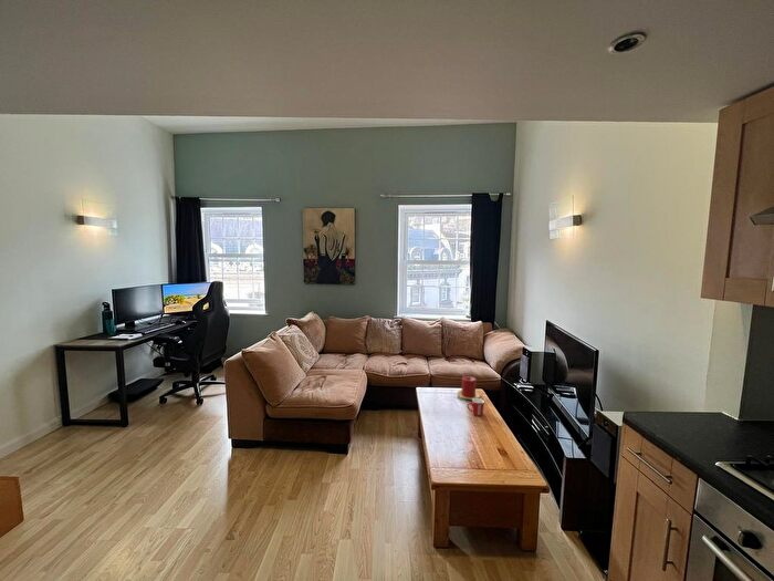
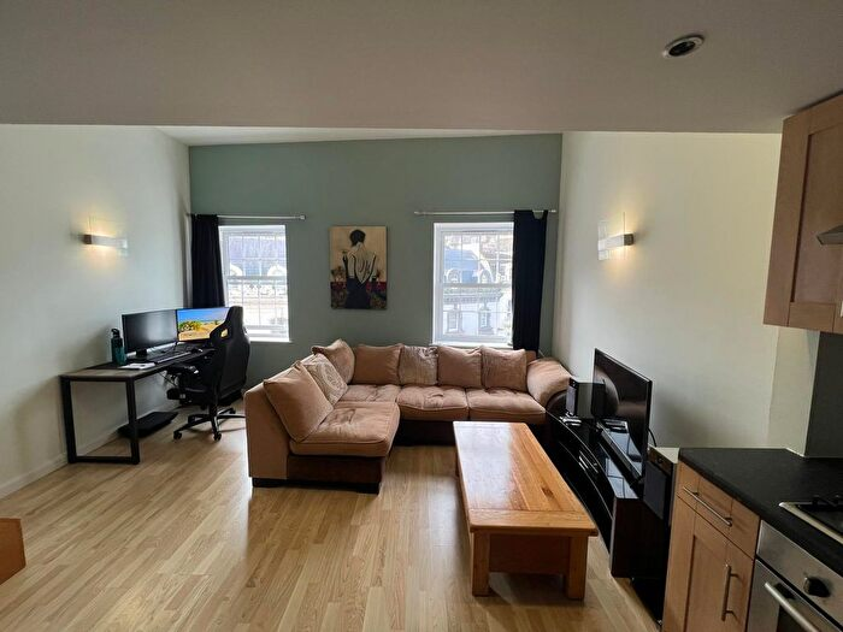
- candle [456,375,481,401]
- mug [466,397,485,417]
